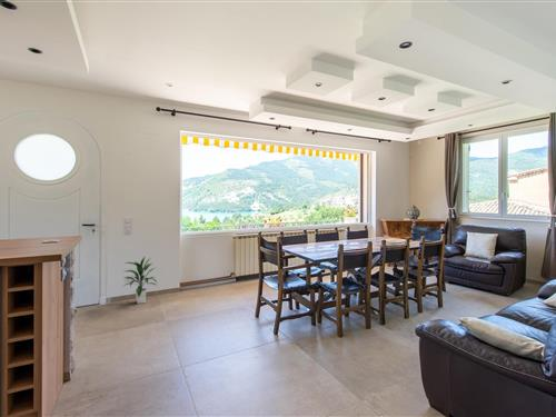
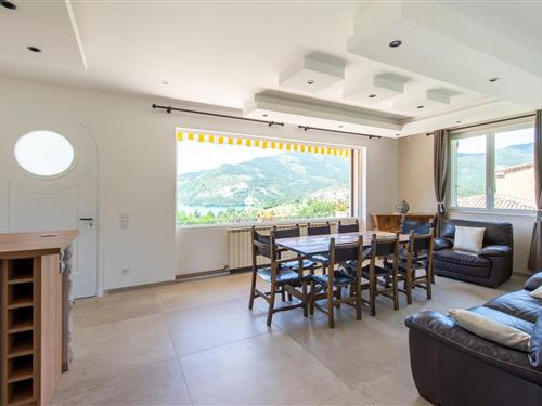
- indoor plant [121,256,158,305]
